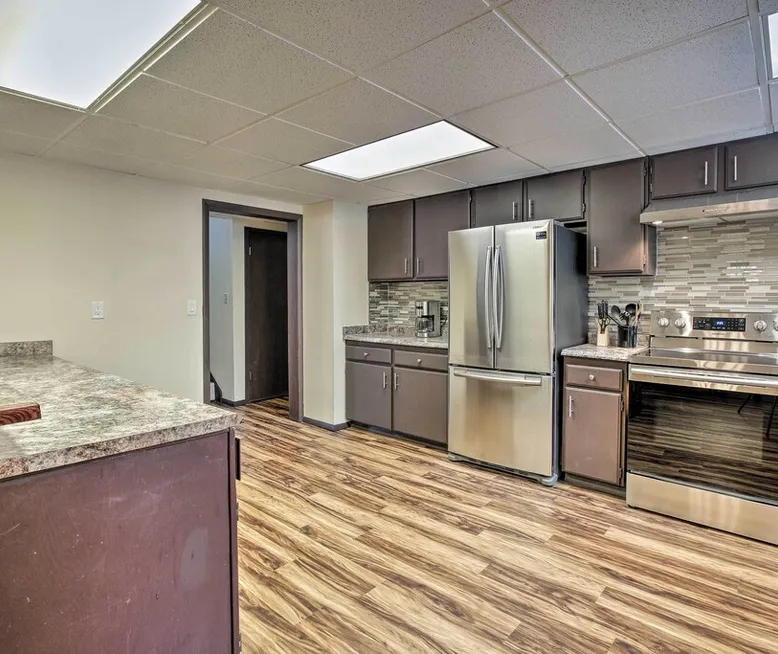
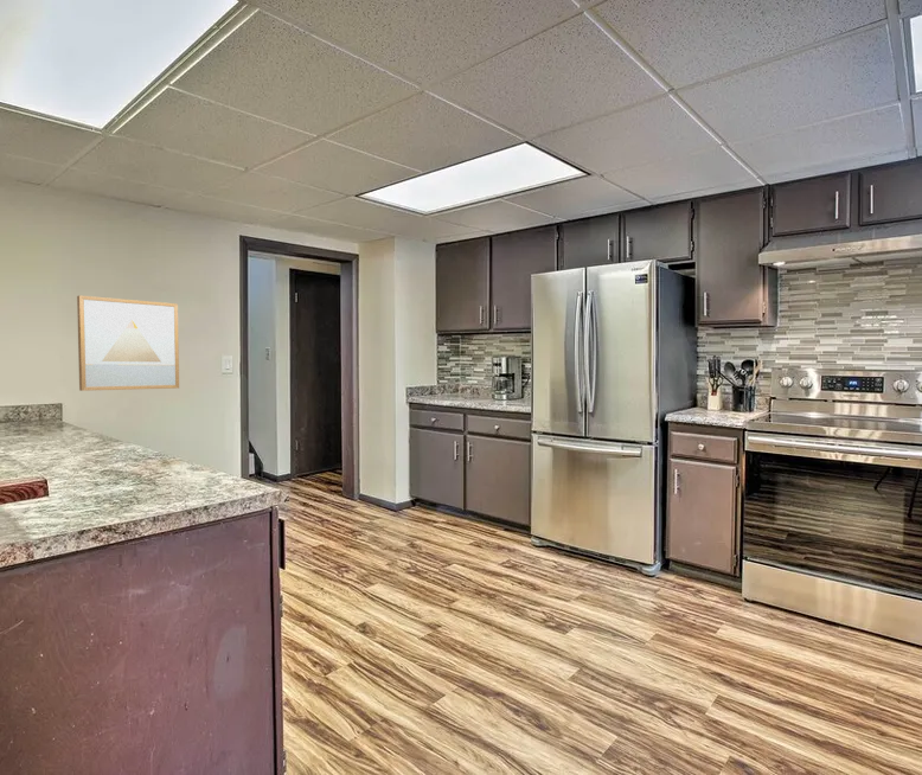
+ wall art [76,294,180,392]
